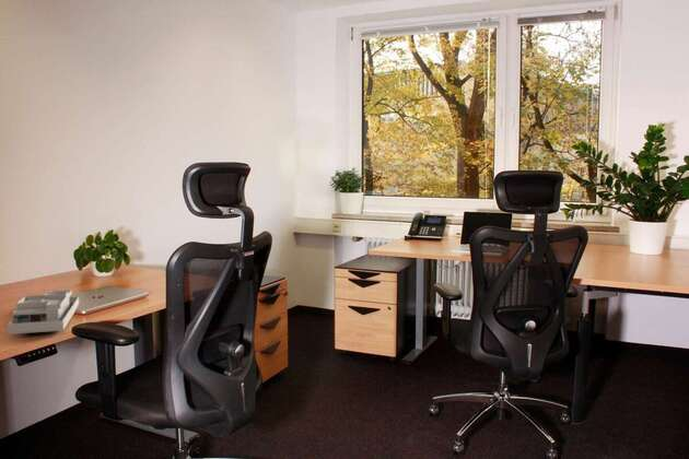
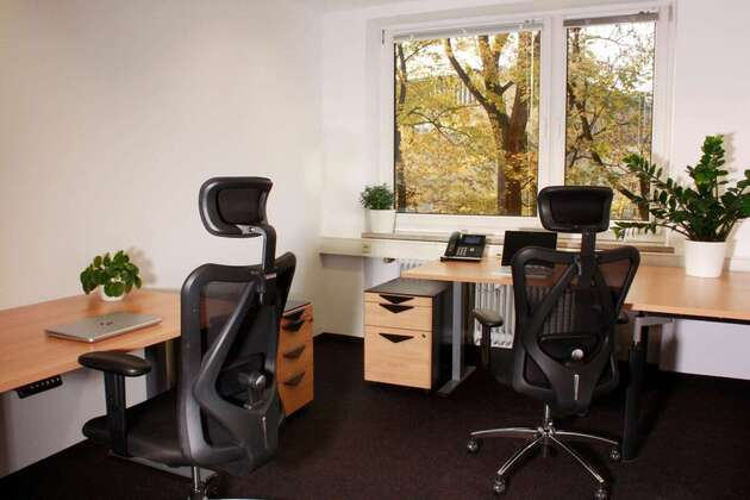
- desk organizer [7,290,80,336]
